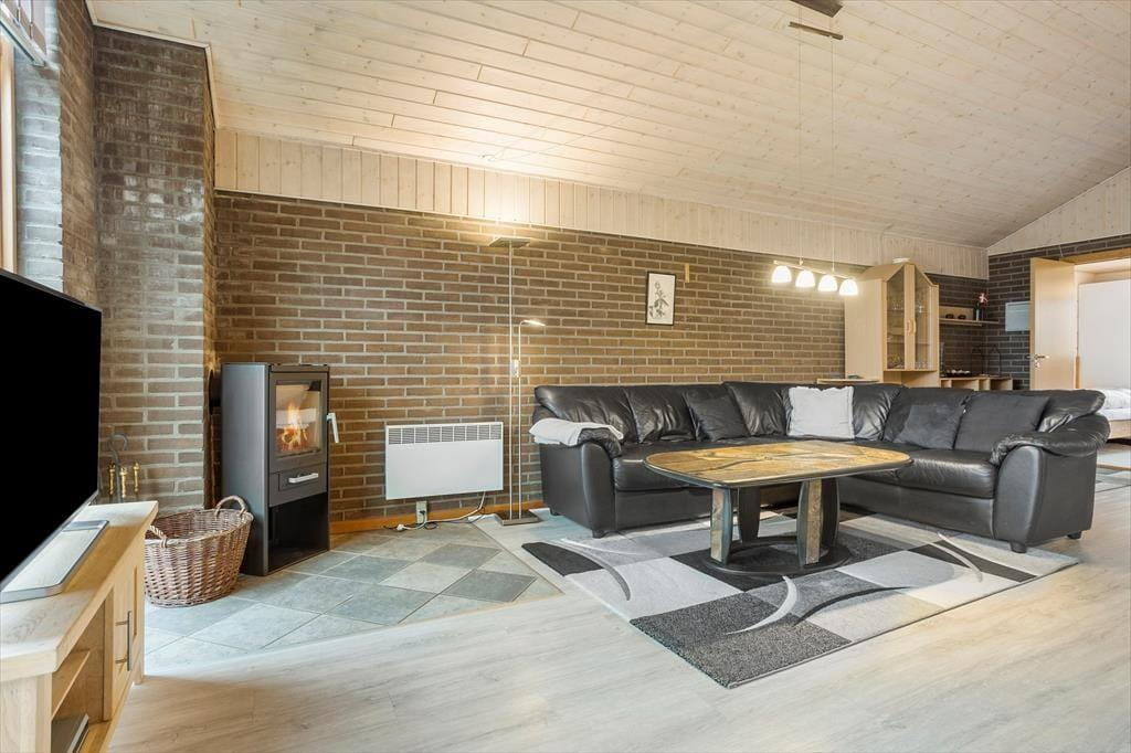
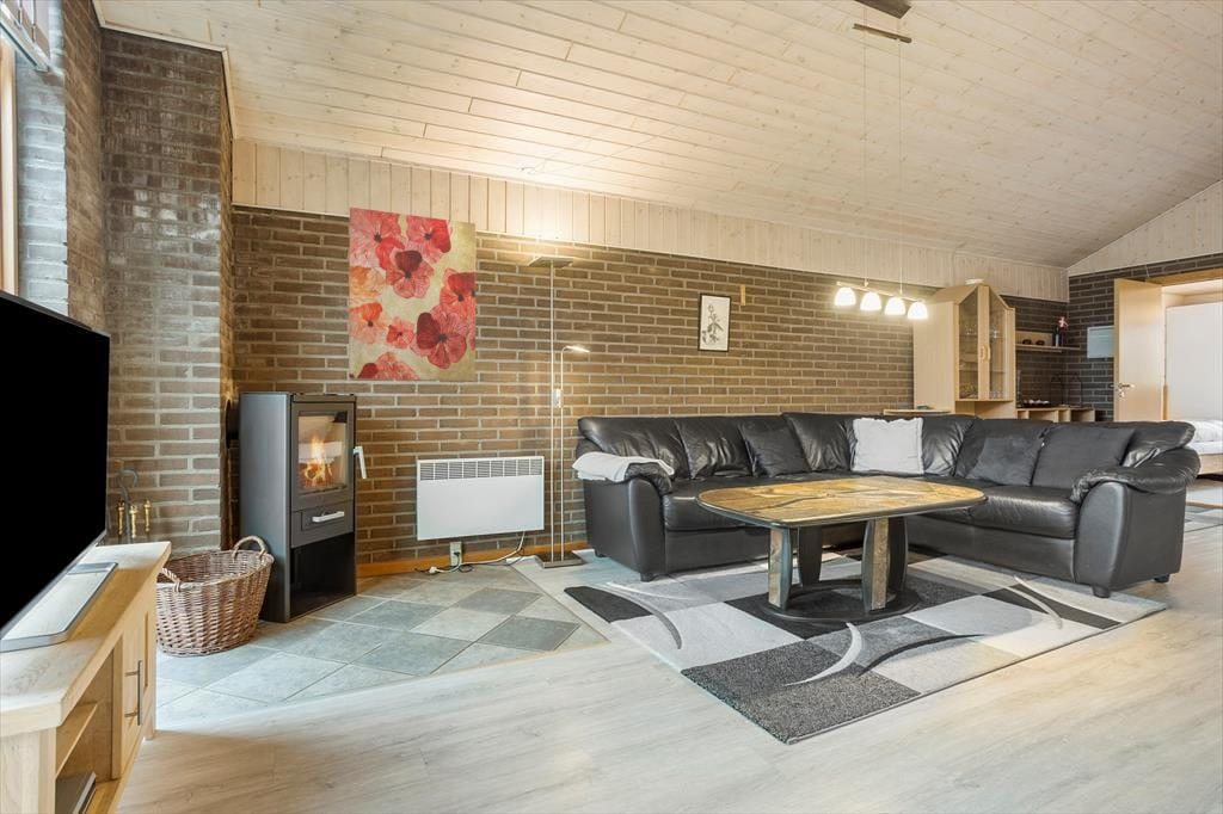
+ wall art [348,206,477,382]
